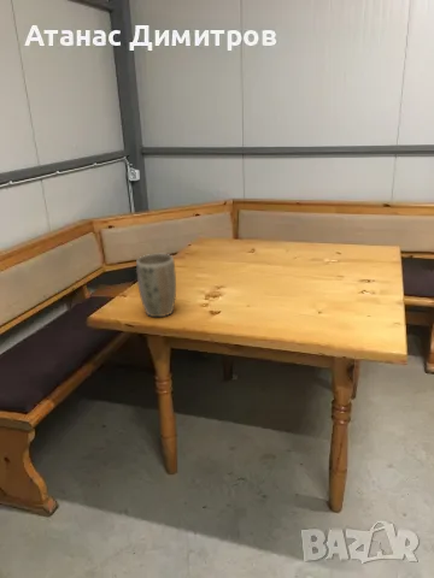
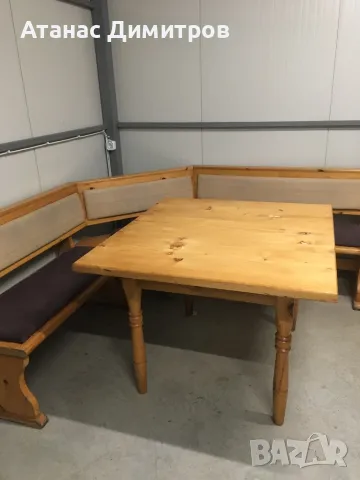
- plant pot [135,253,177,318]
